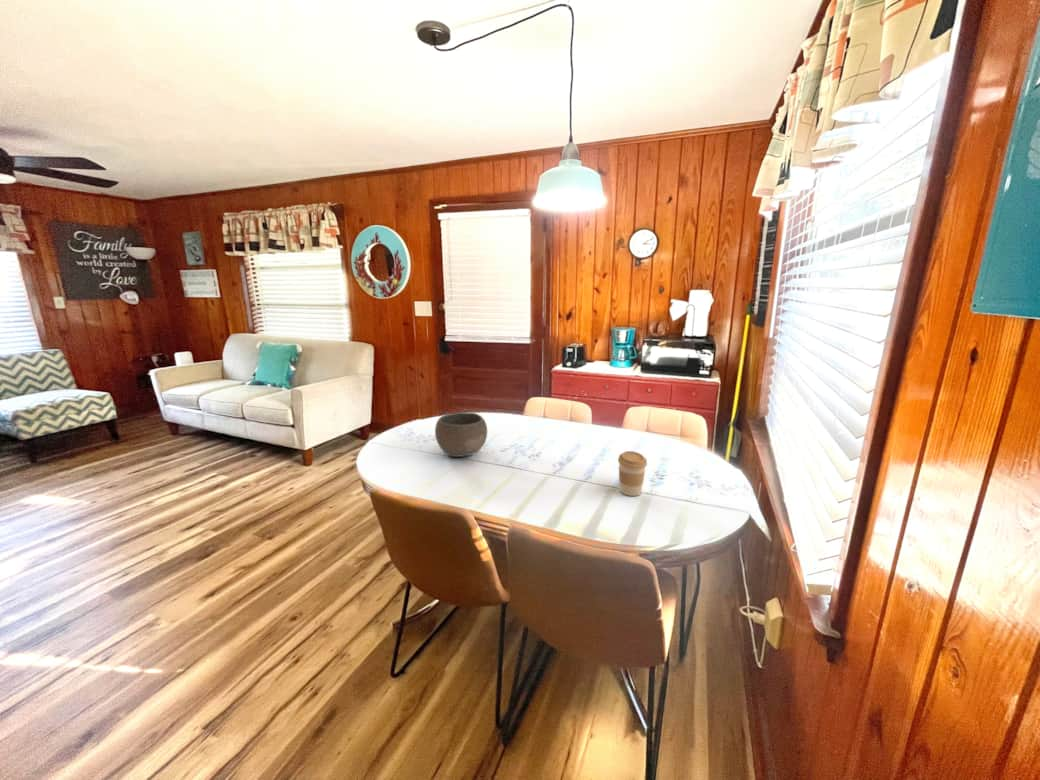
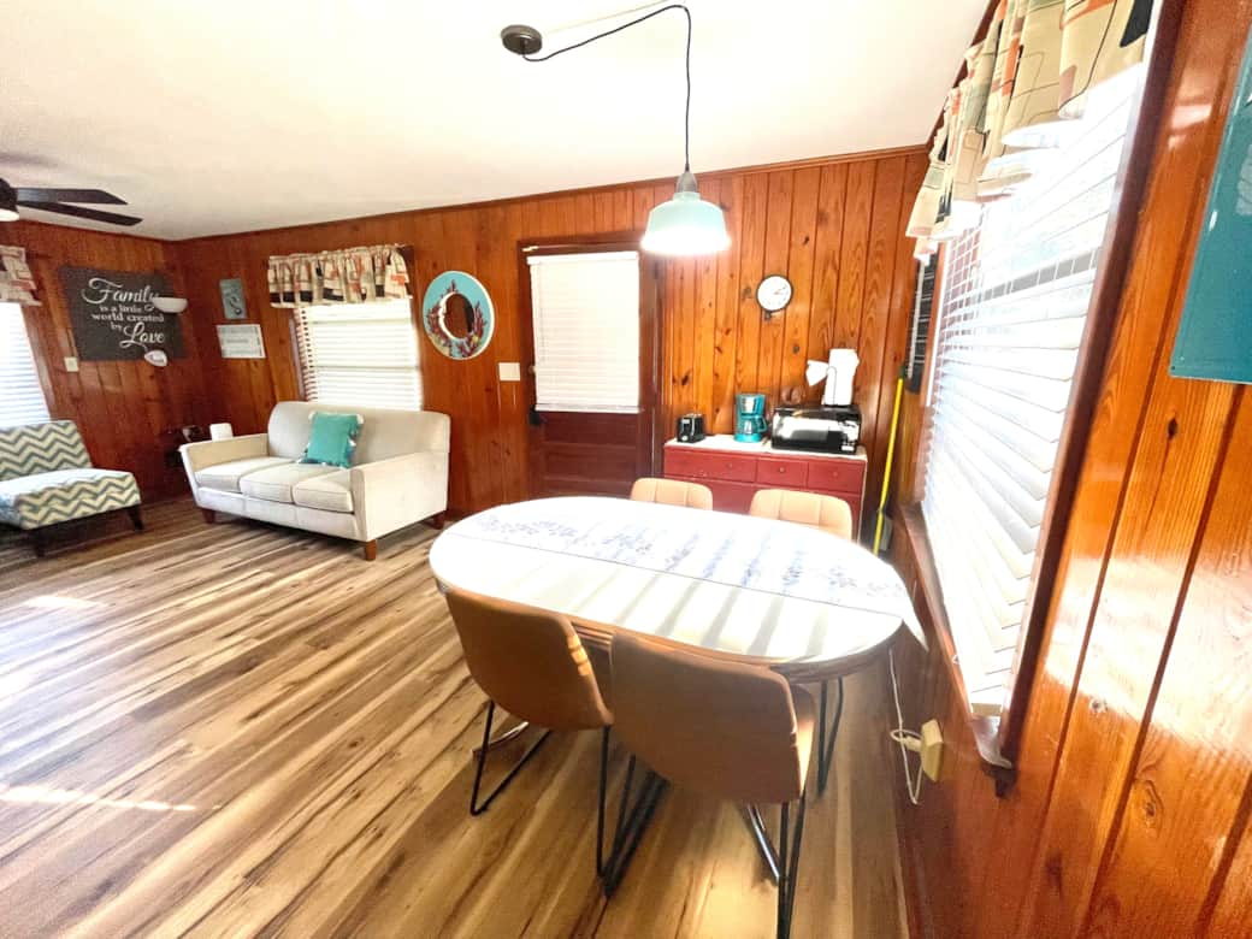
- coffee cup [617,450,648,497]
- bowl [434,411,488,458]
